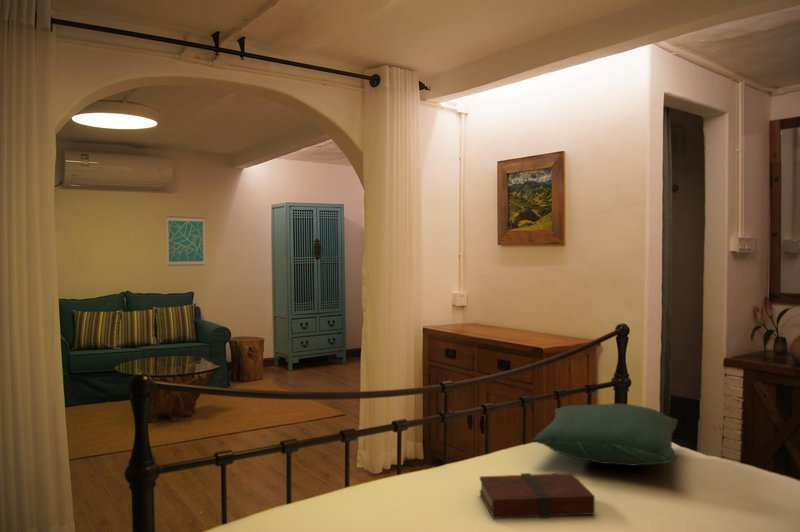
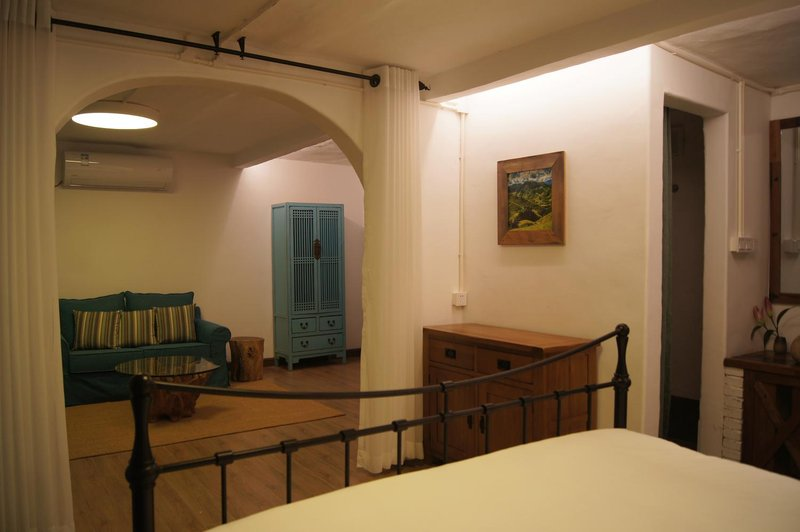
- wall art [166,215,206,267]
- pillow [531,403,679,467]
- book [479,472,596,520]
